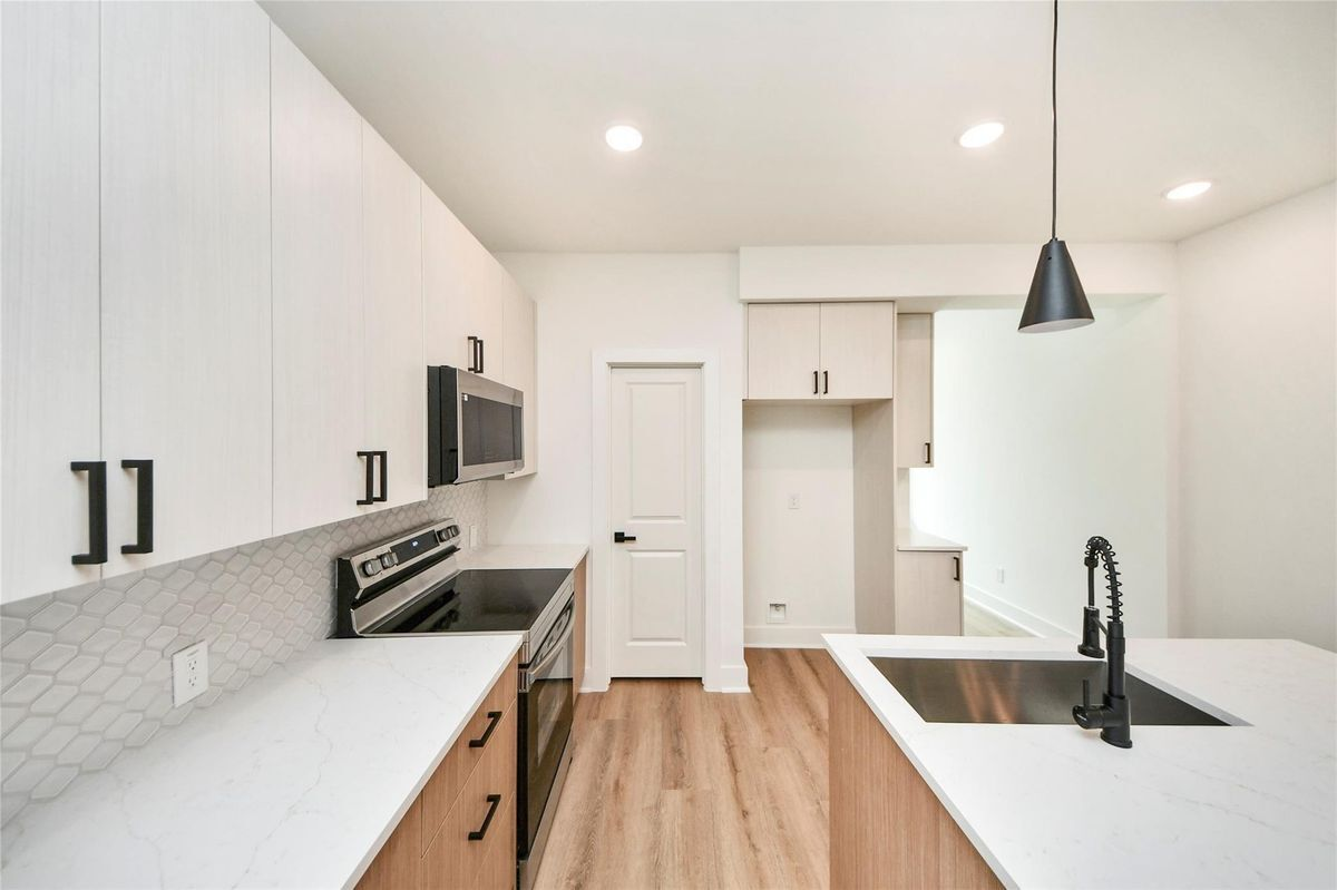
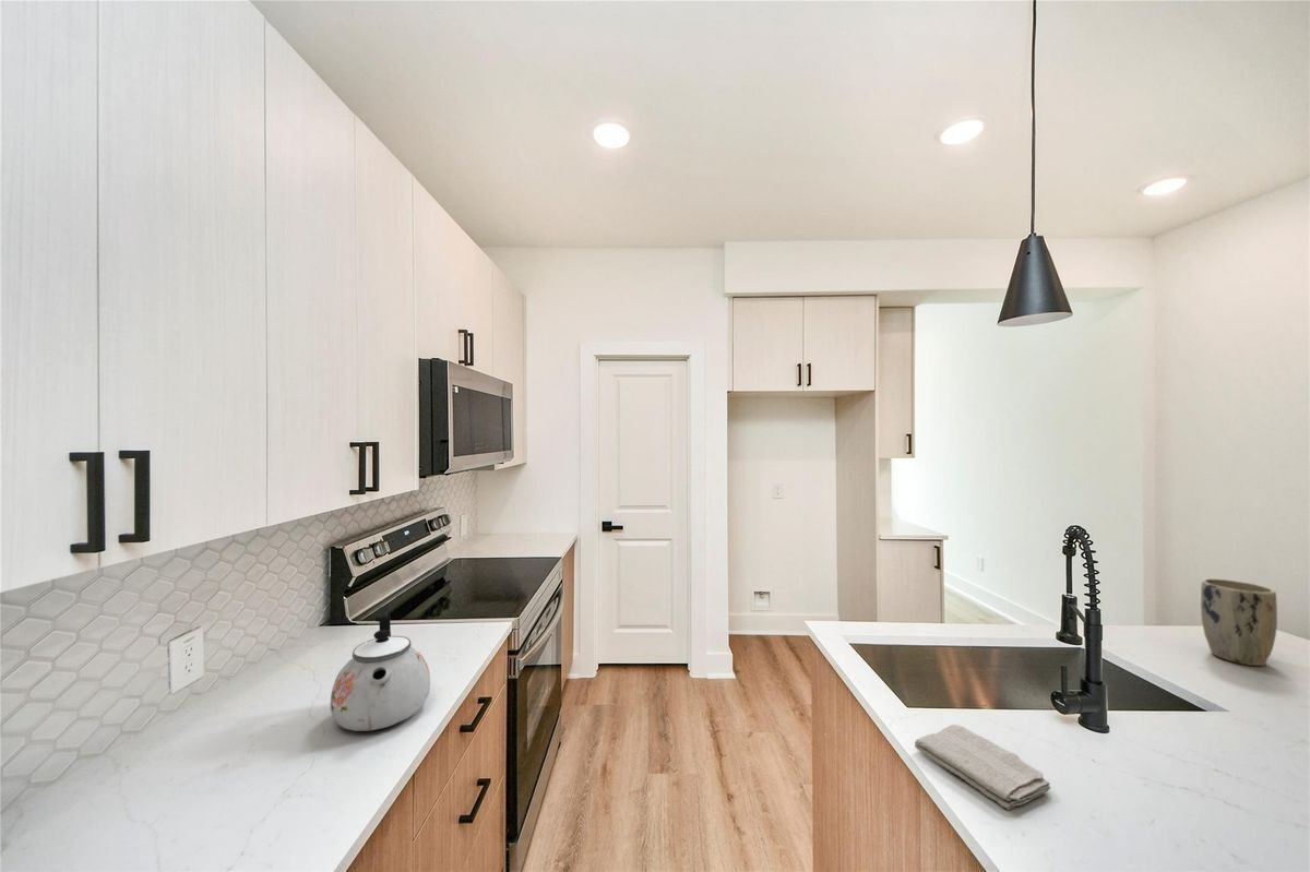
+ washcloth [914,724,1051,811]
+ kettle [330,606,431,732]
+ plant pot [1200,577,1278,667]
